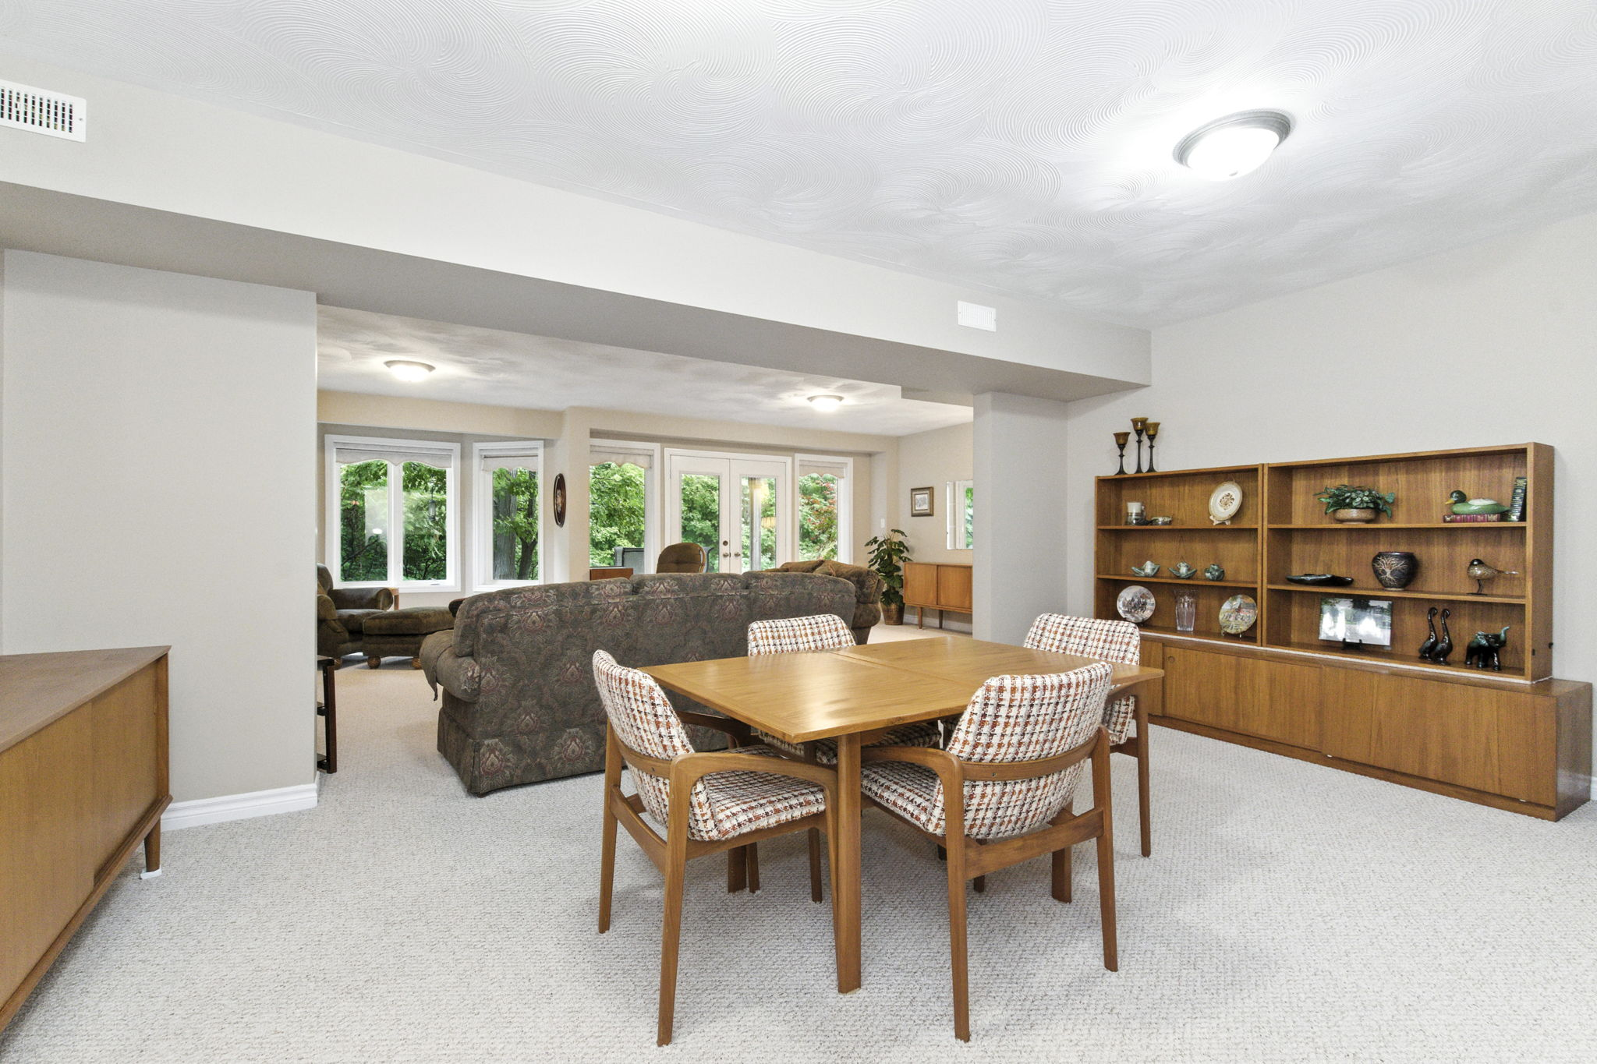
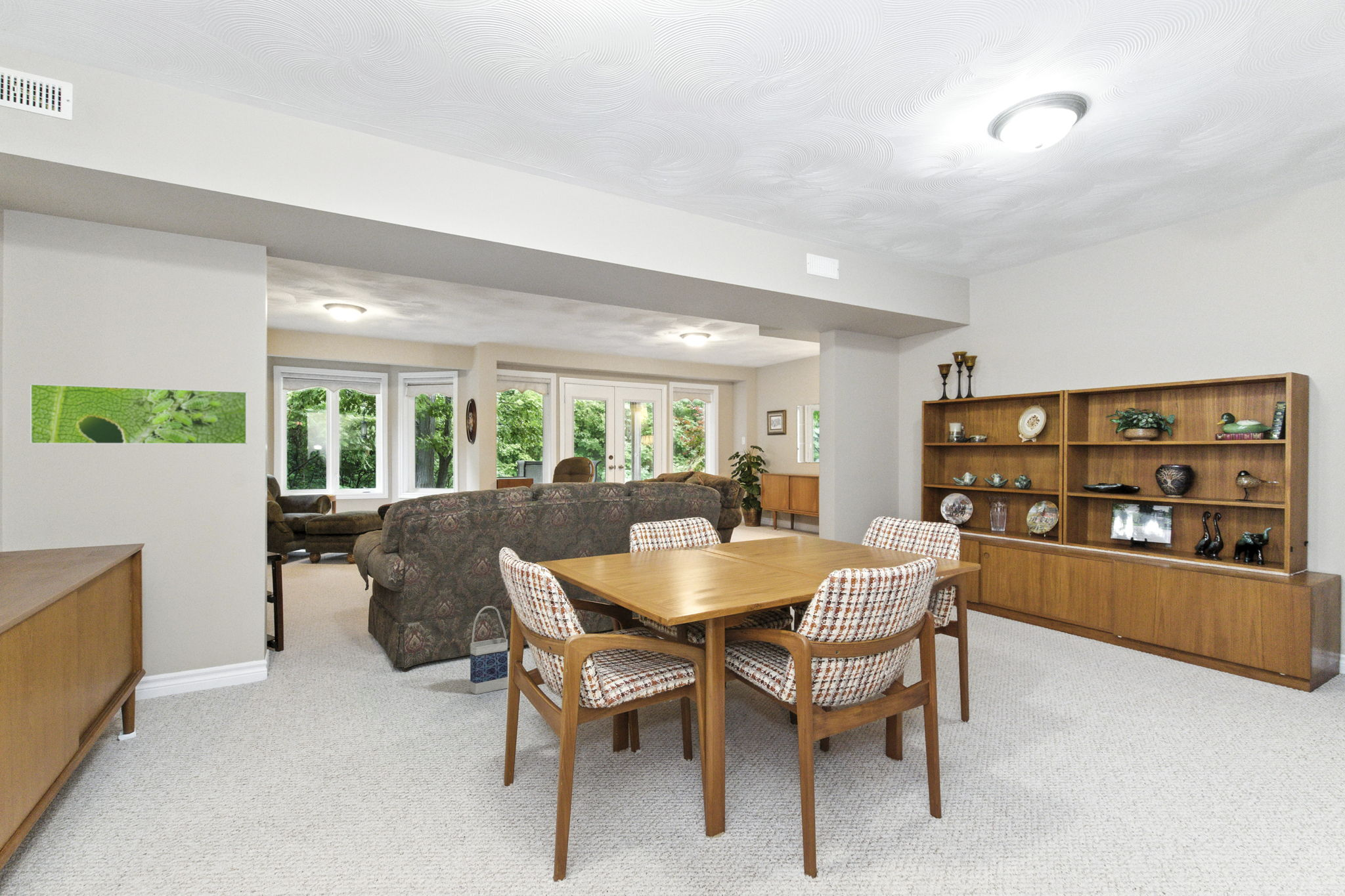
+ bag [470,605,508,695]
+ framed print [30,383,248,445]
